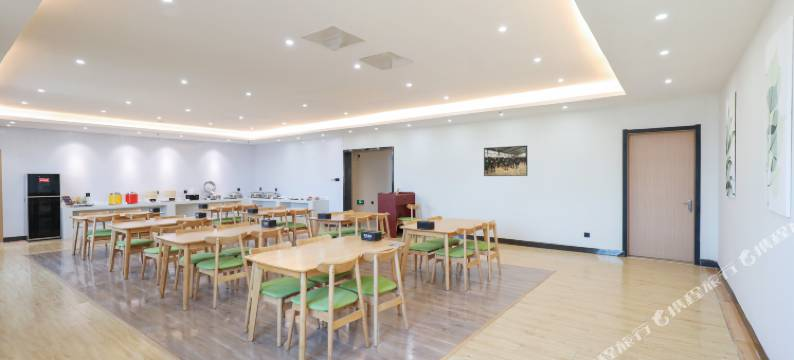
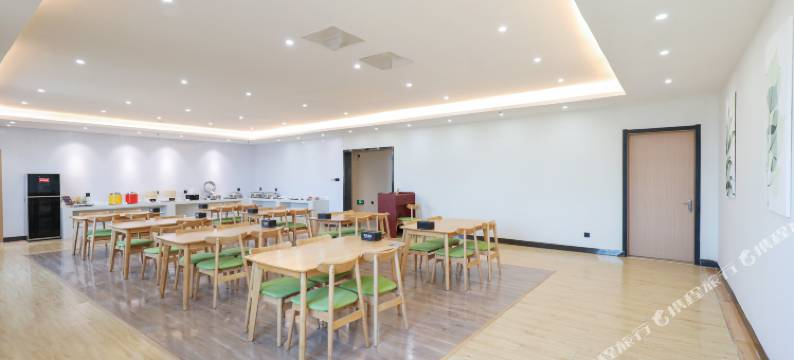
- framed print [483,145,528,177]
